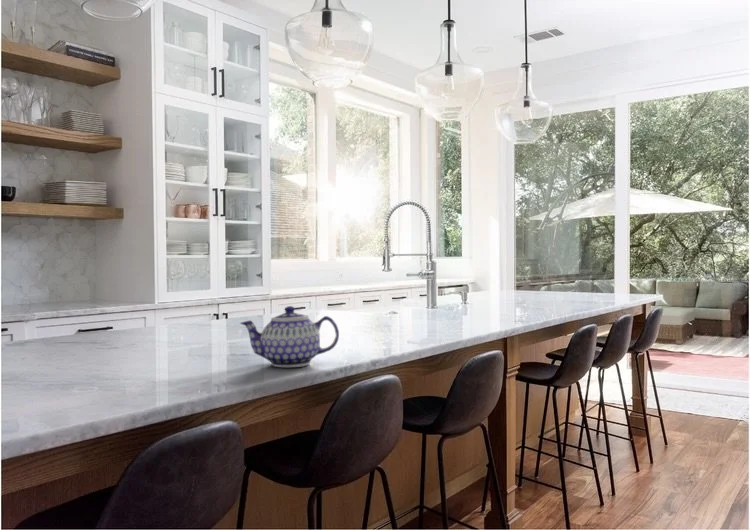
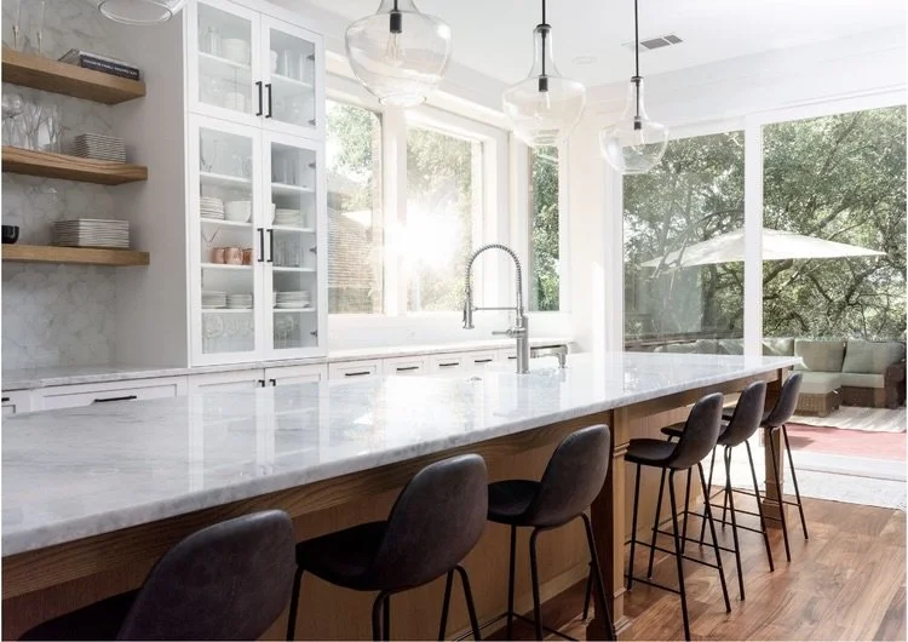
- teapot [239,305,340,368]
